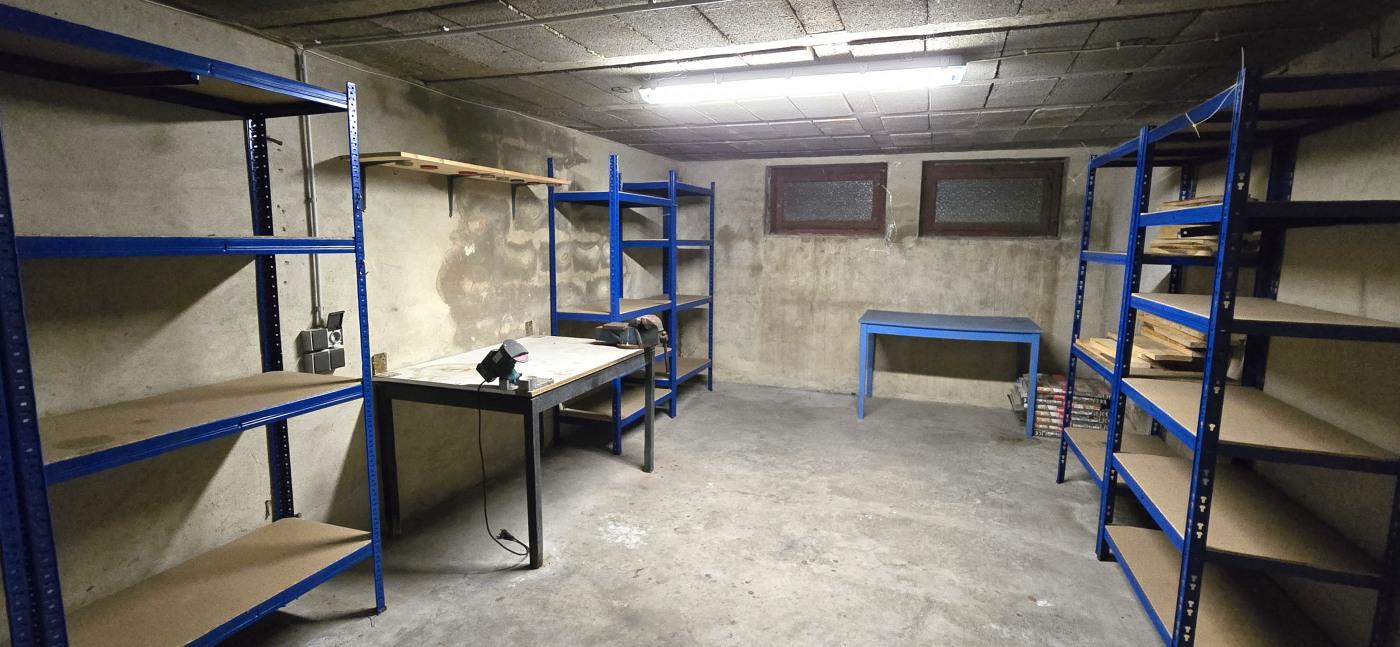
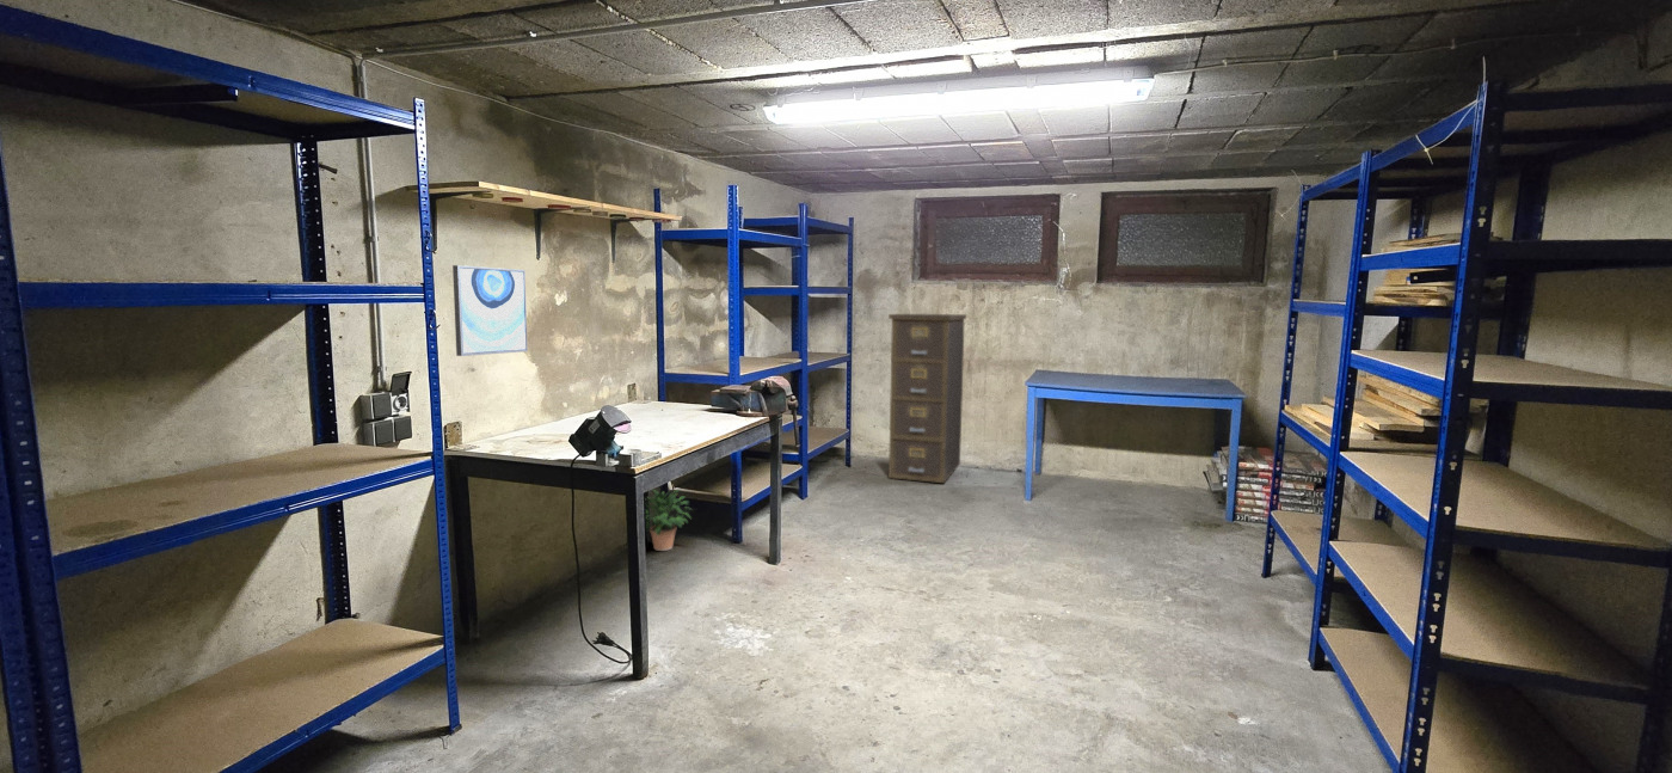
+ filing cabinet [887,313,967,484]
+ wall art [451,264,529,357]
+ potted plant [645,487,693,552]
